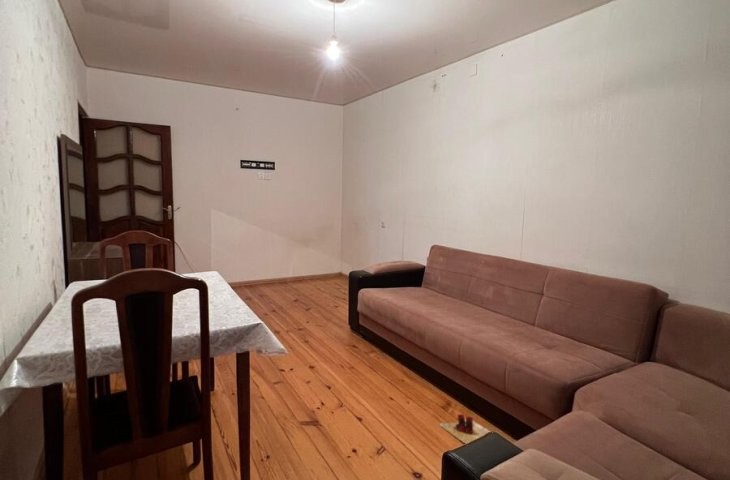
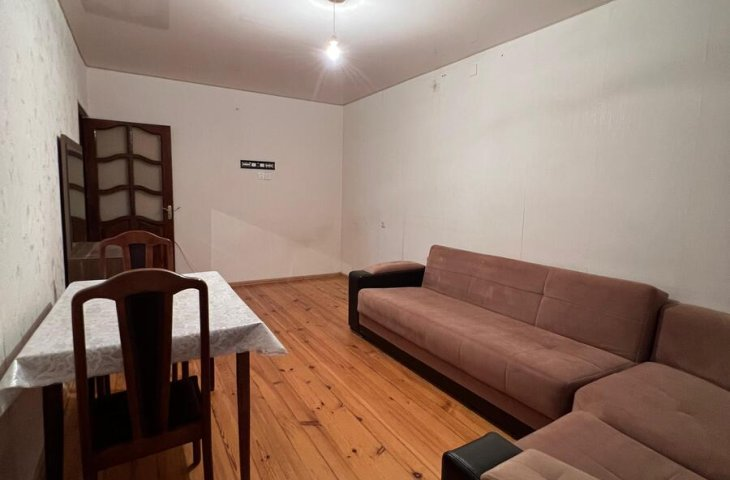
- slippers [437,413,492,445]
